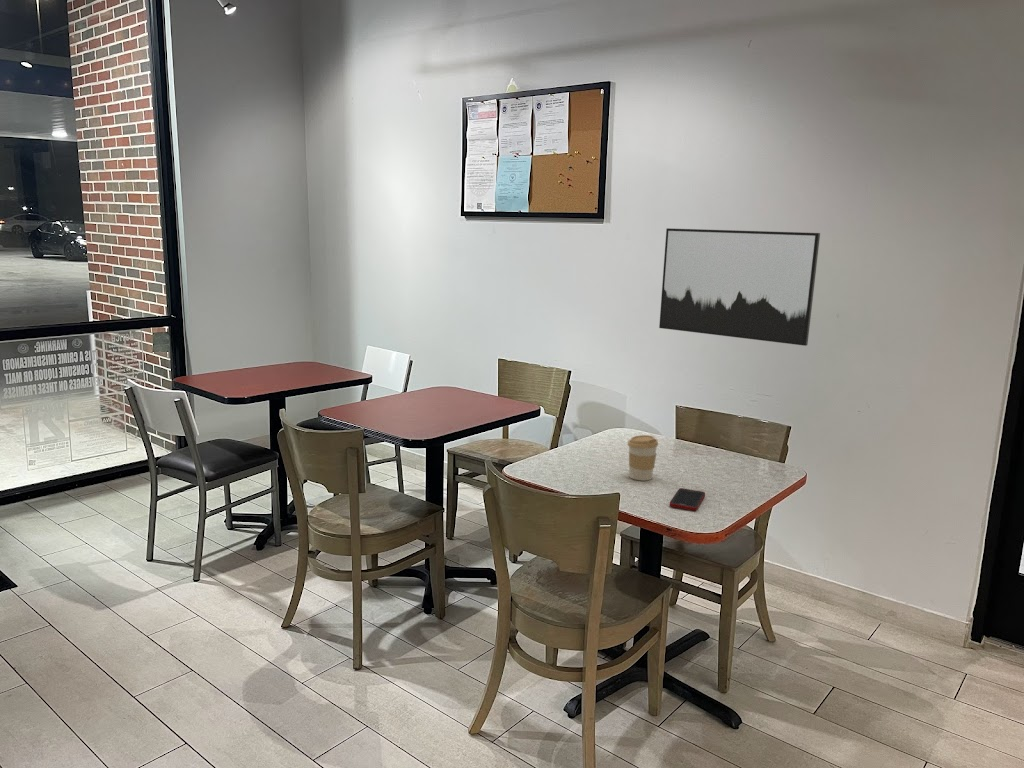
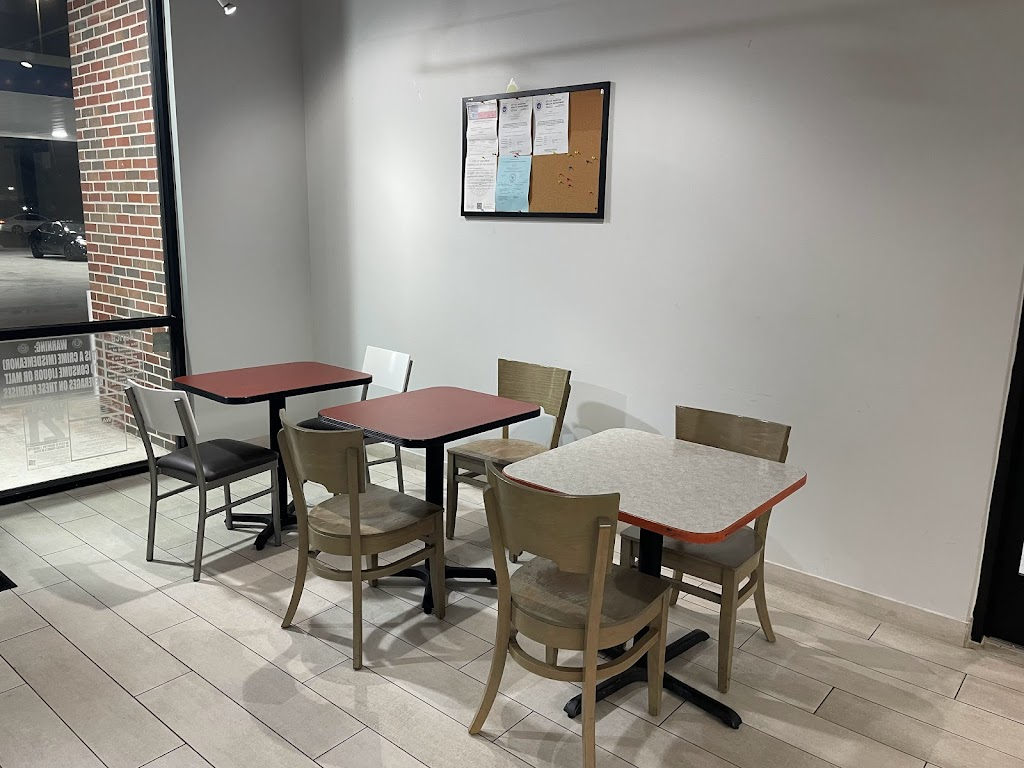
- coffee cup [627,434,659,481]
- wall art [658,227,821,347]
- cell phone [669,487,706,511]
